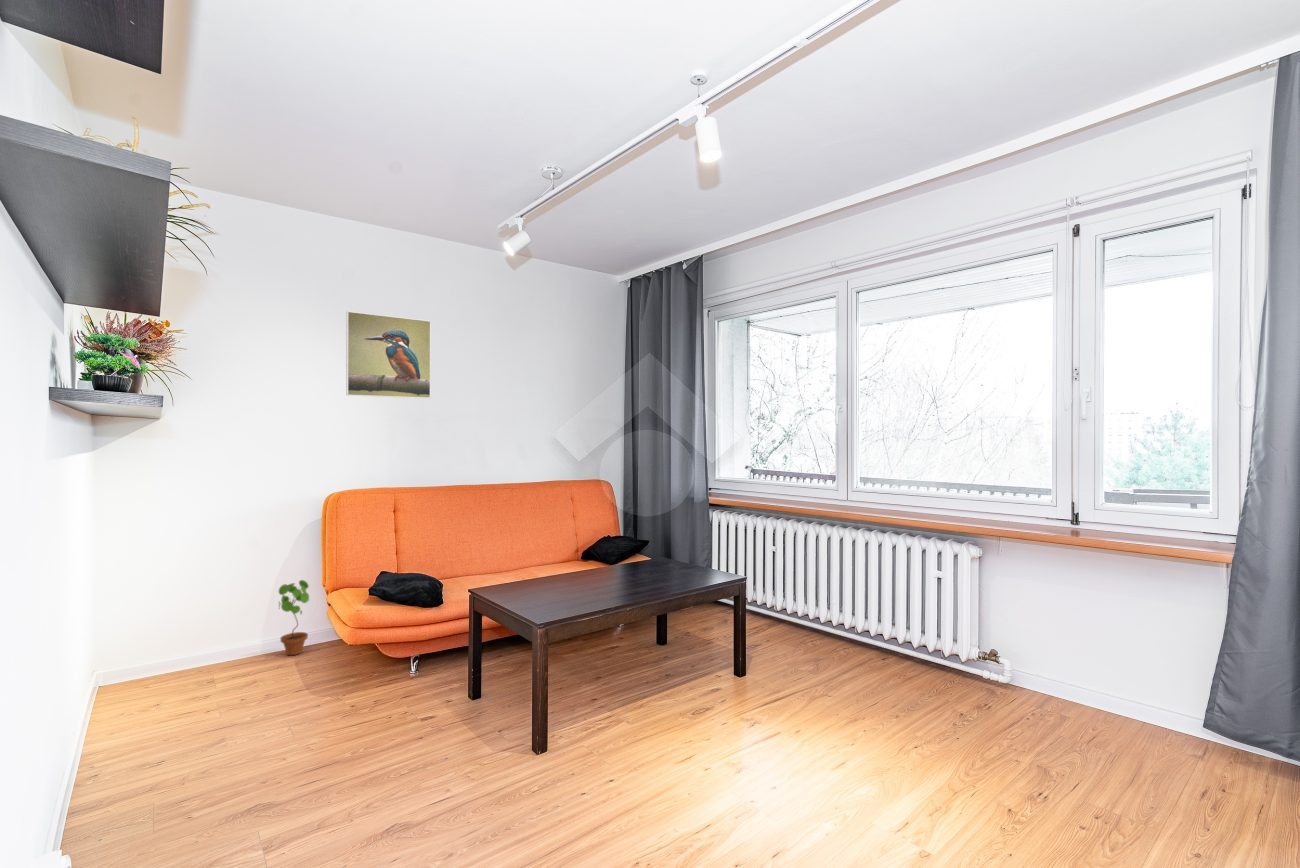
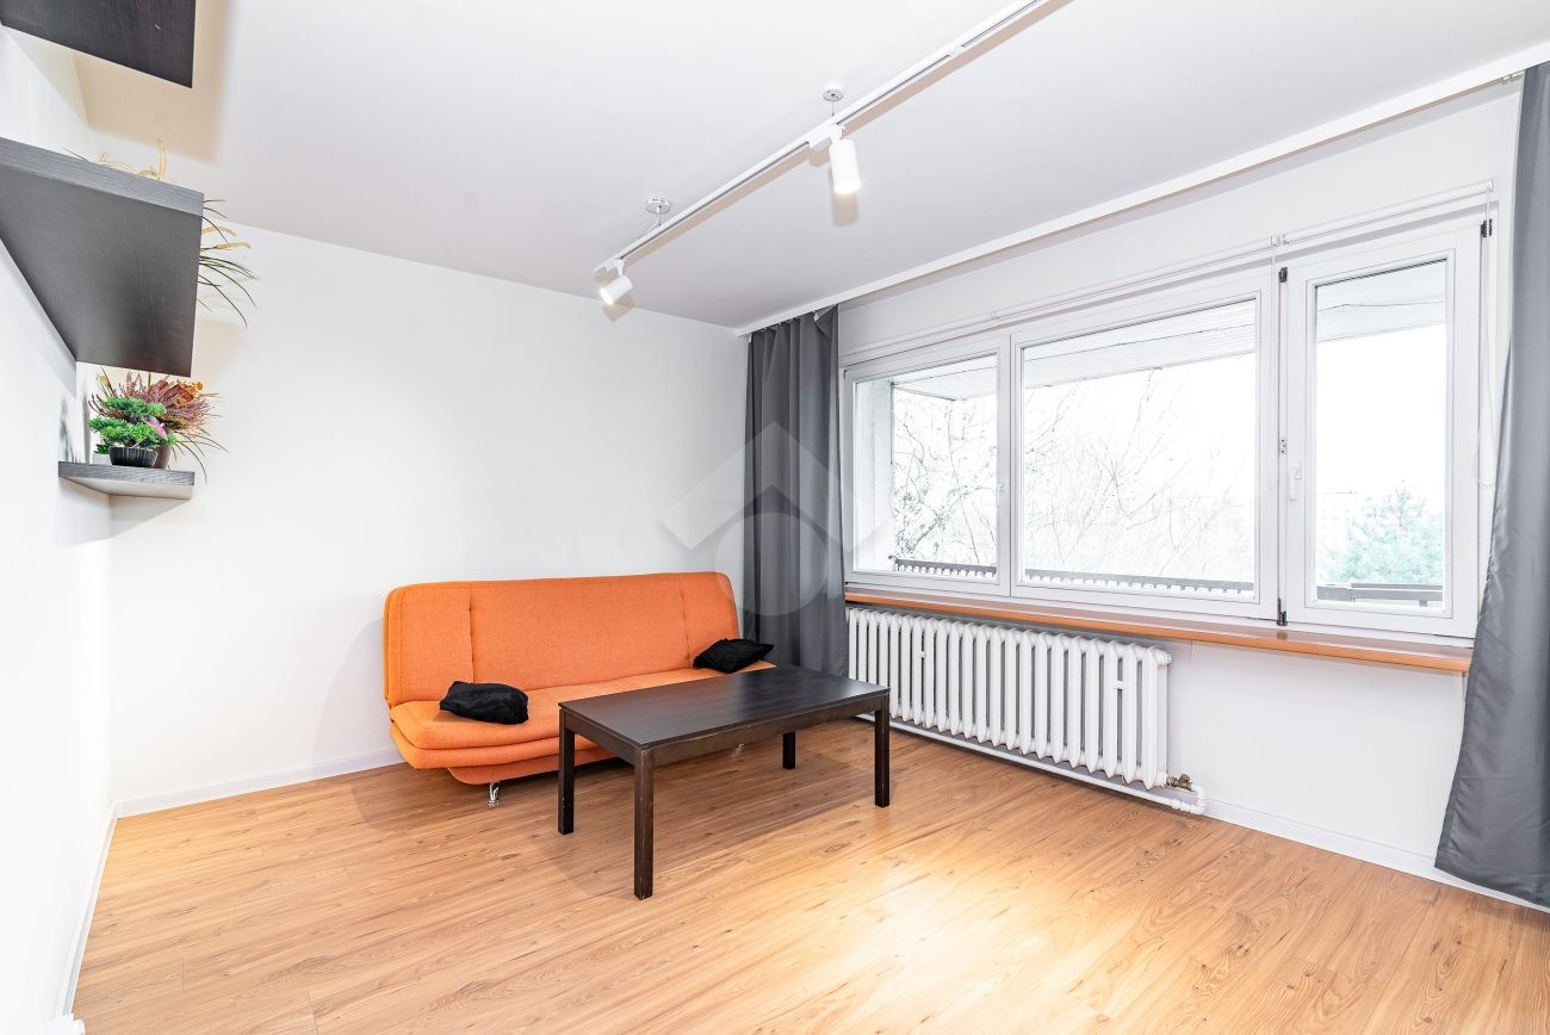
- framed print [345,310,432,399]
- potted plant [278,579,310,656]
